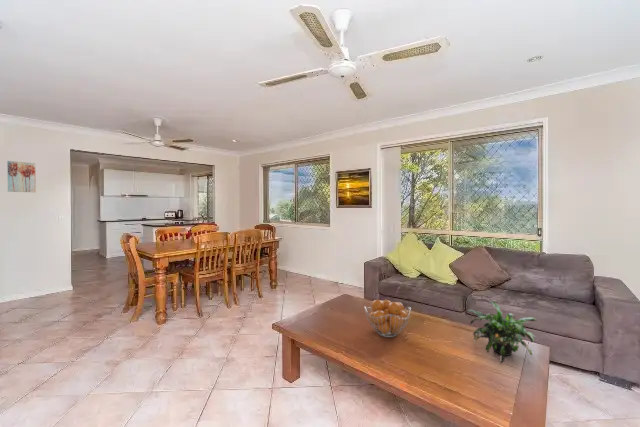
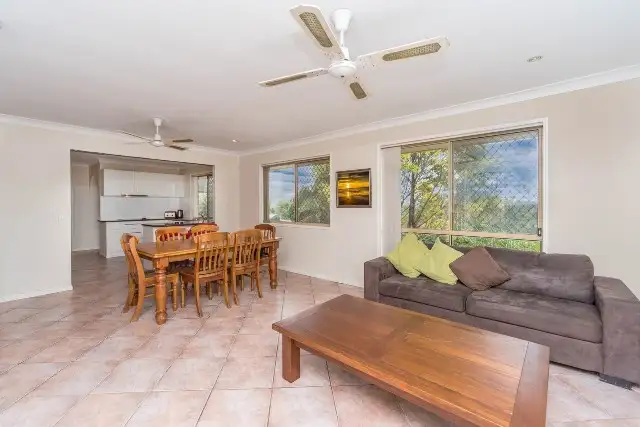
- wall art [6,160,37,193]
- fruit basket [364,299,412,338]
- potted plant [466,300,538,365]
